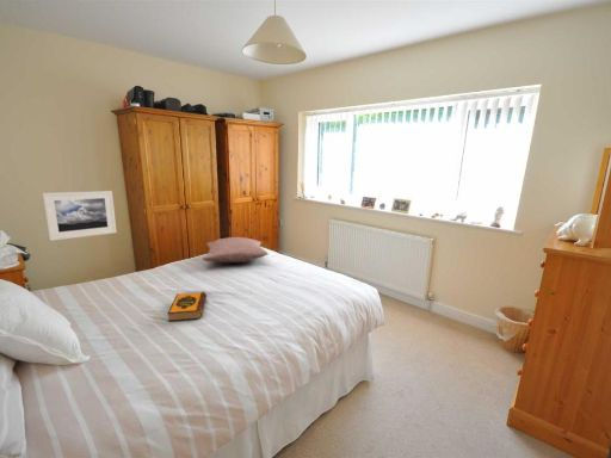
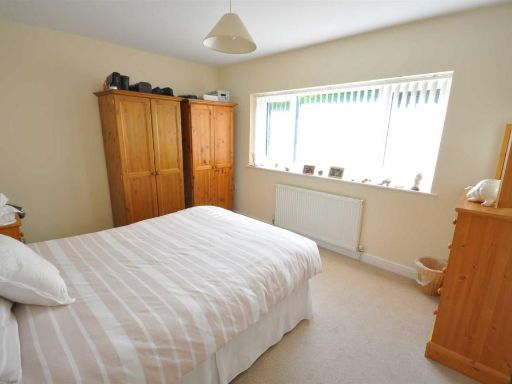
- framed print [42,190,118,242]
- pillow [202,236,270,264]
- hardback book [167,291,208,322]
